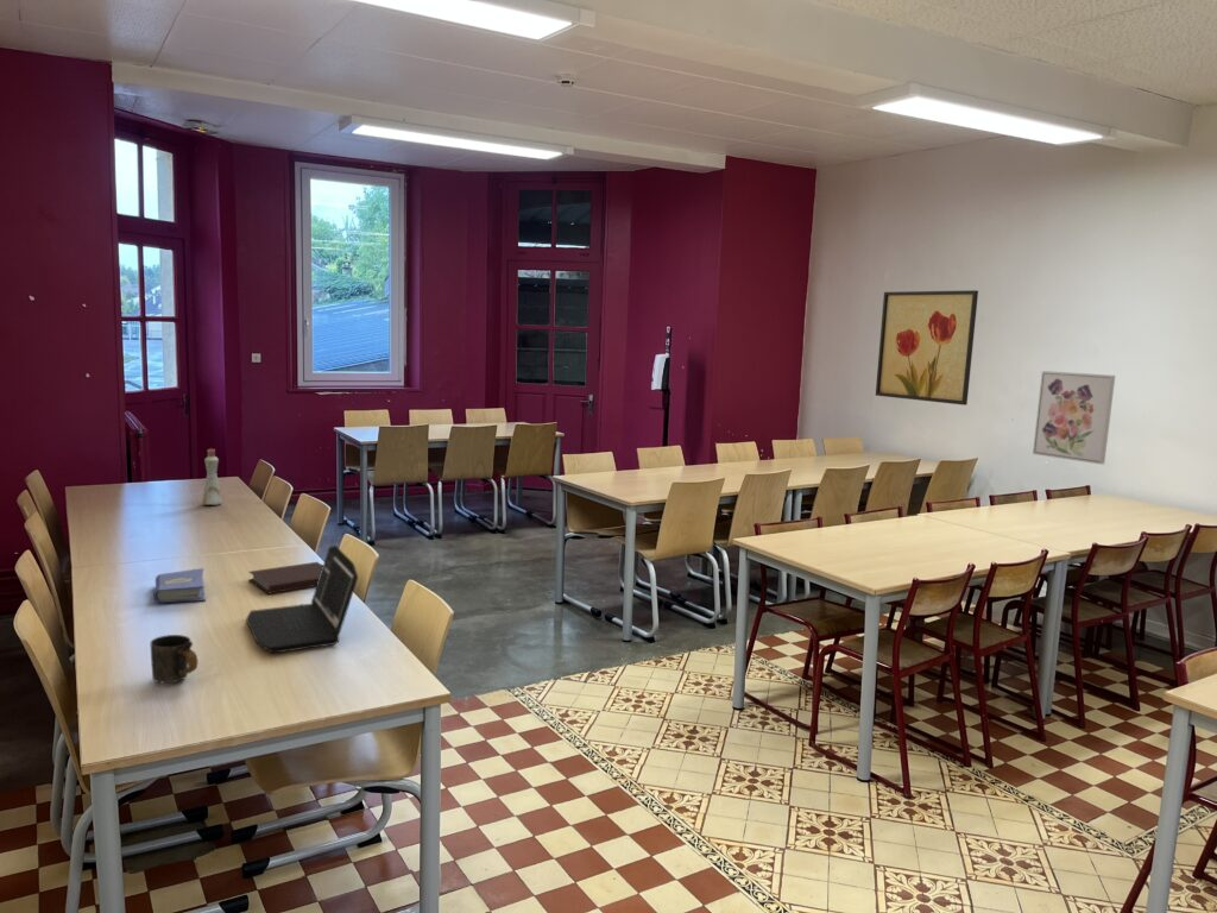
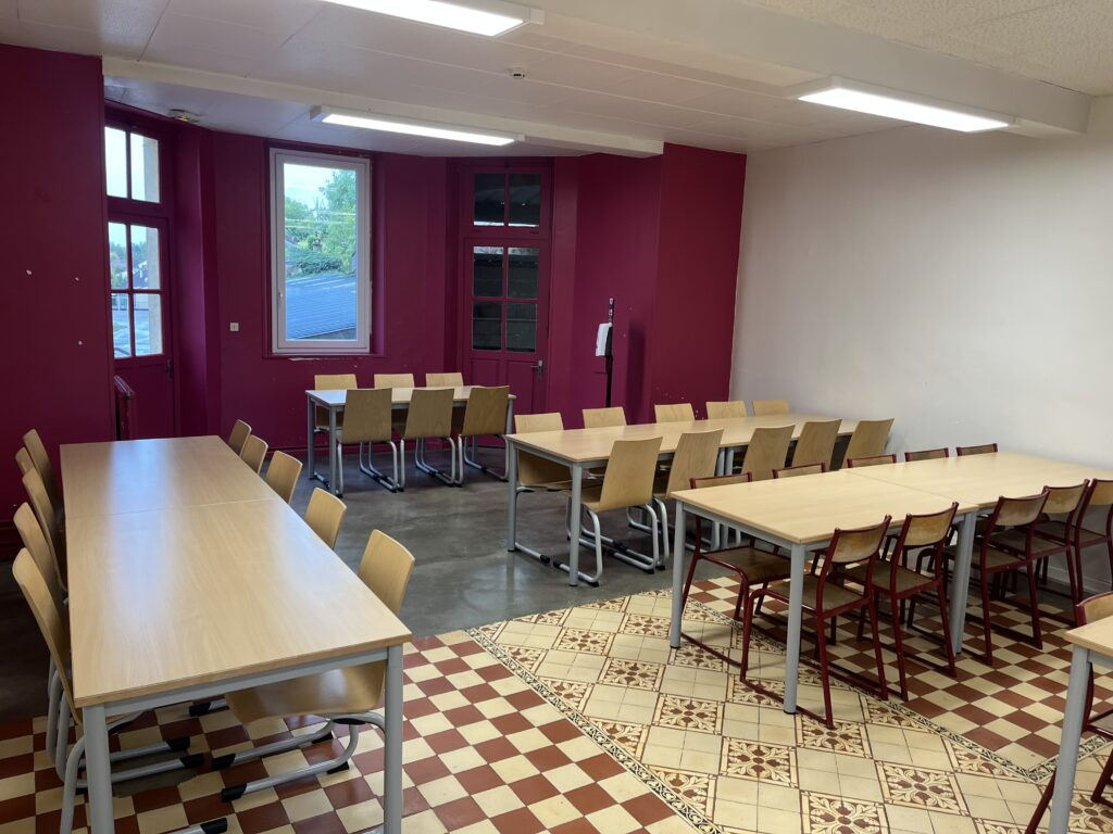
- mug [150,634,200,684]
- bottle [201,447,223,506]
- notebook [247,561,323,594]
- wall art [875,289,979,407]
- hardcover book [152,567,207,604]
- laptop [245,544,359,655]
- wall art [1032,370,1116,466]
